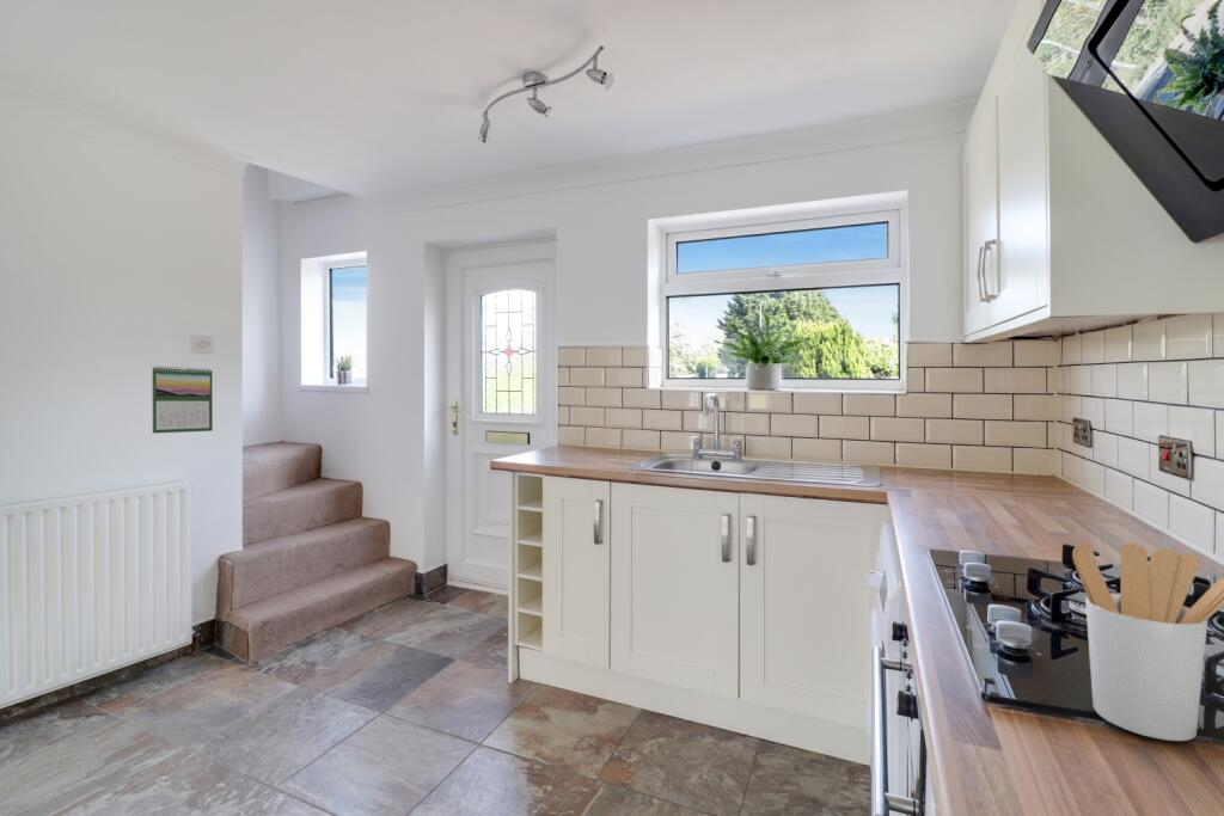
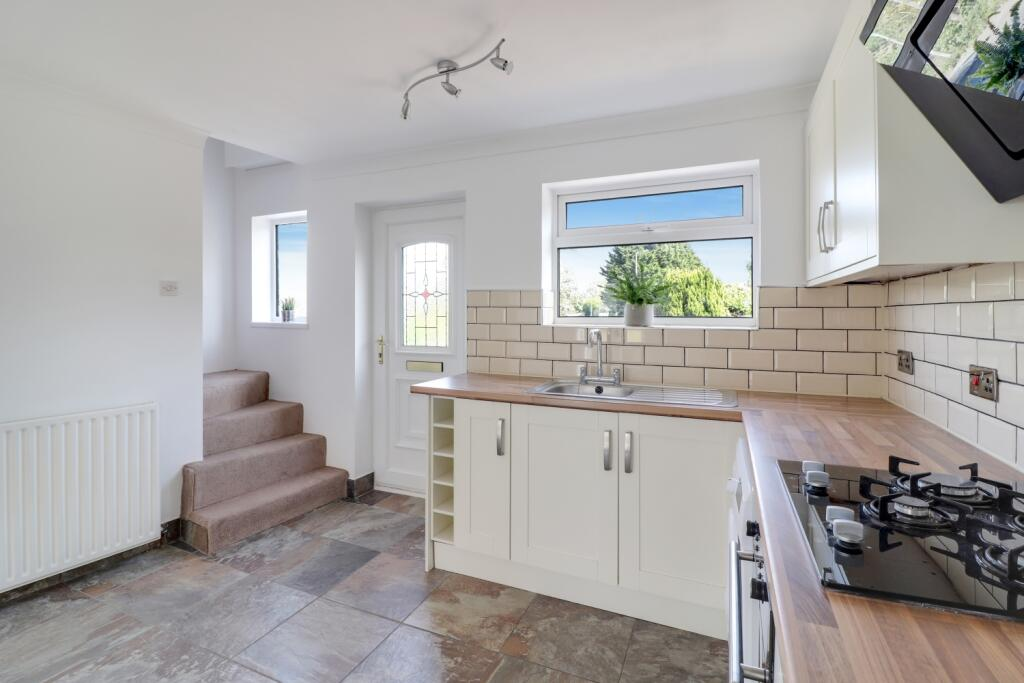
- utensil holder [1071,541,1224,742]
- calendar [151,364,214,435]
